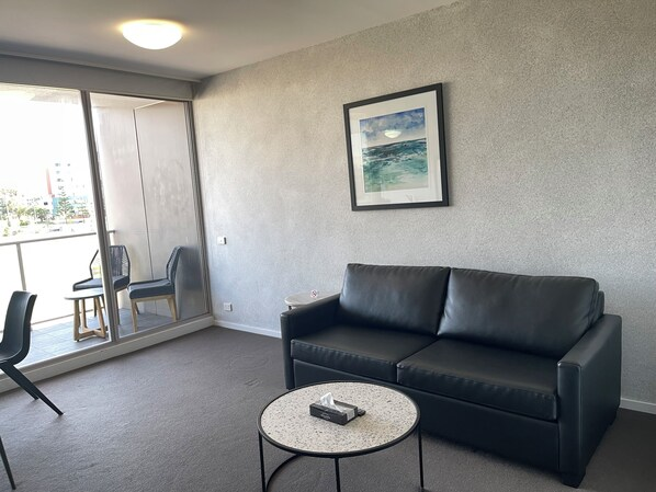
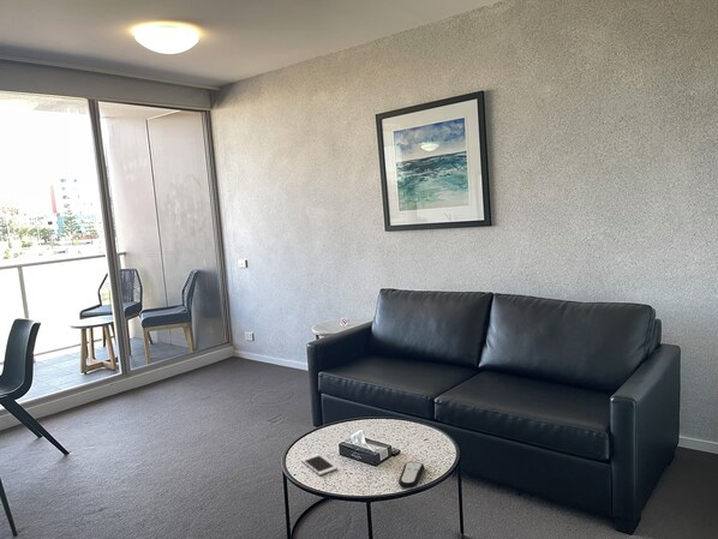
+ remote control [397,461,425,490]
+ cell phone [300,453,339,477]
